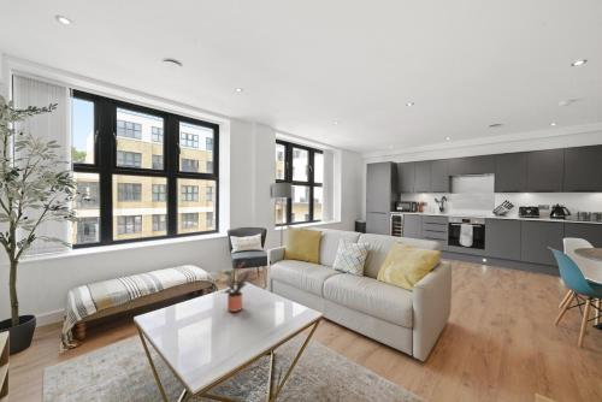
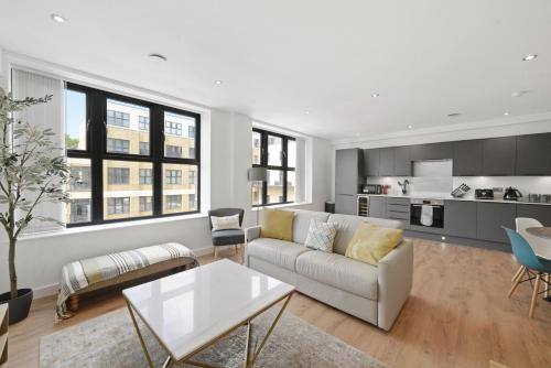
- potted plant [213,260,252,313]
